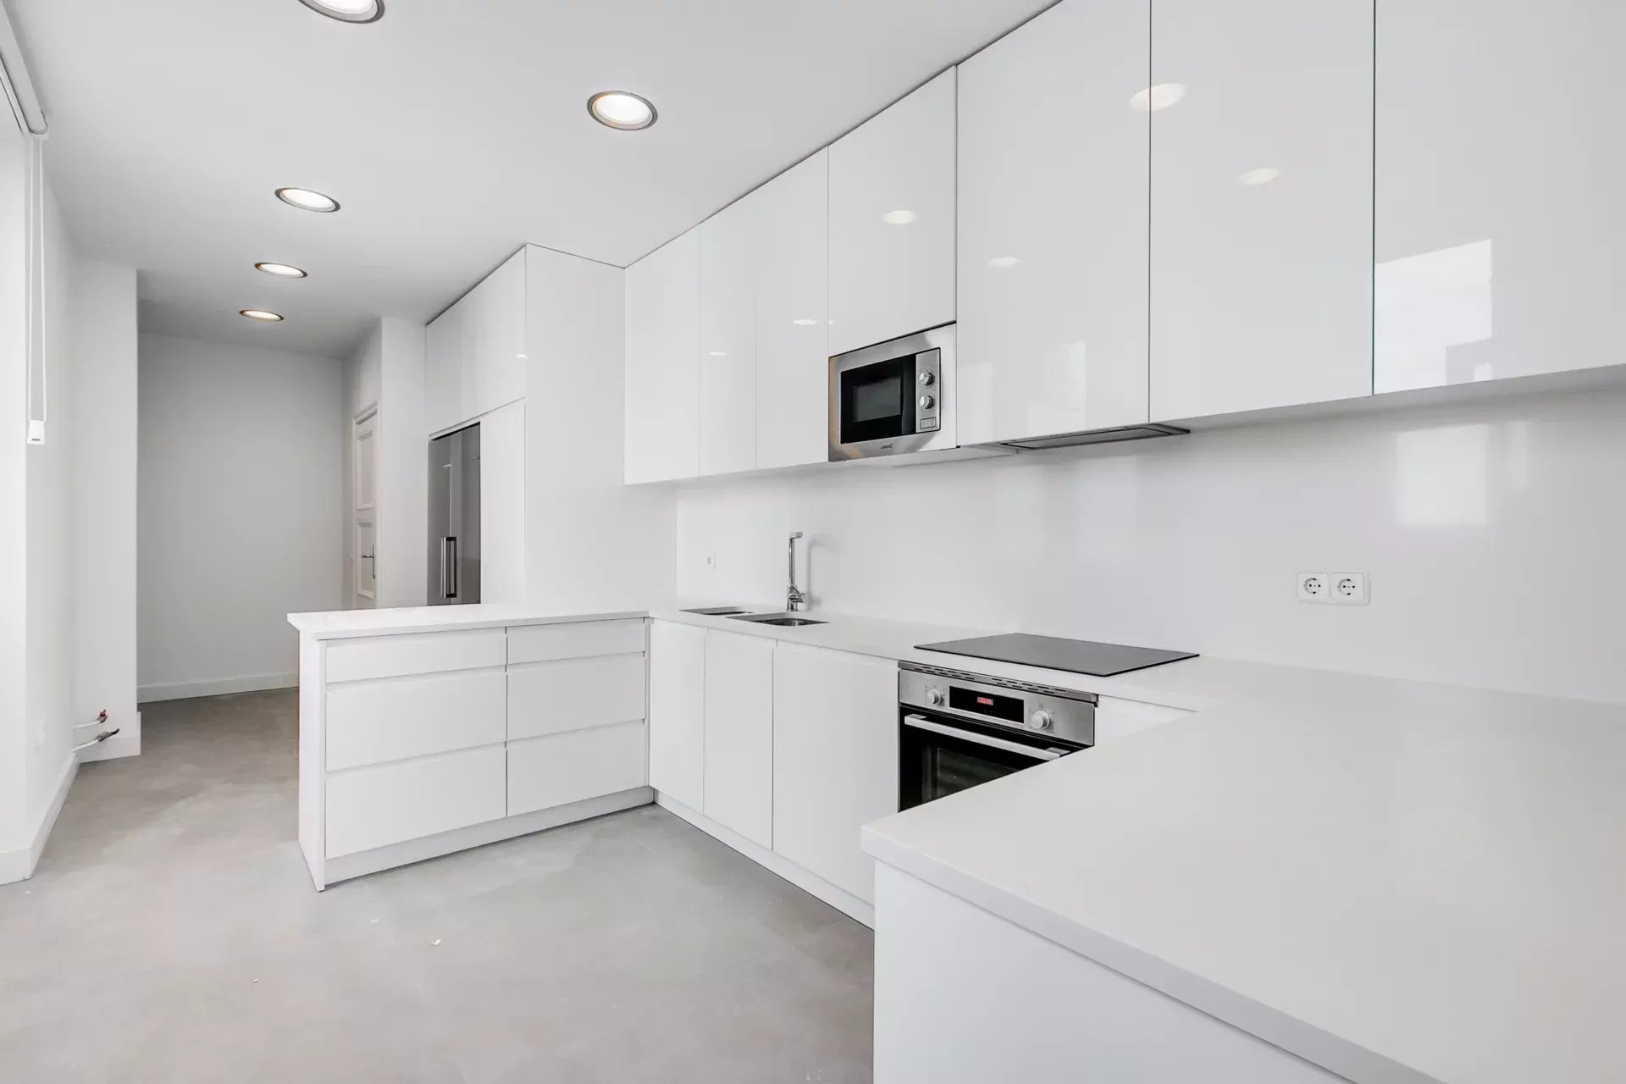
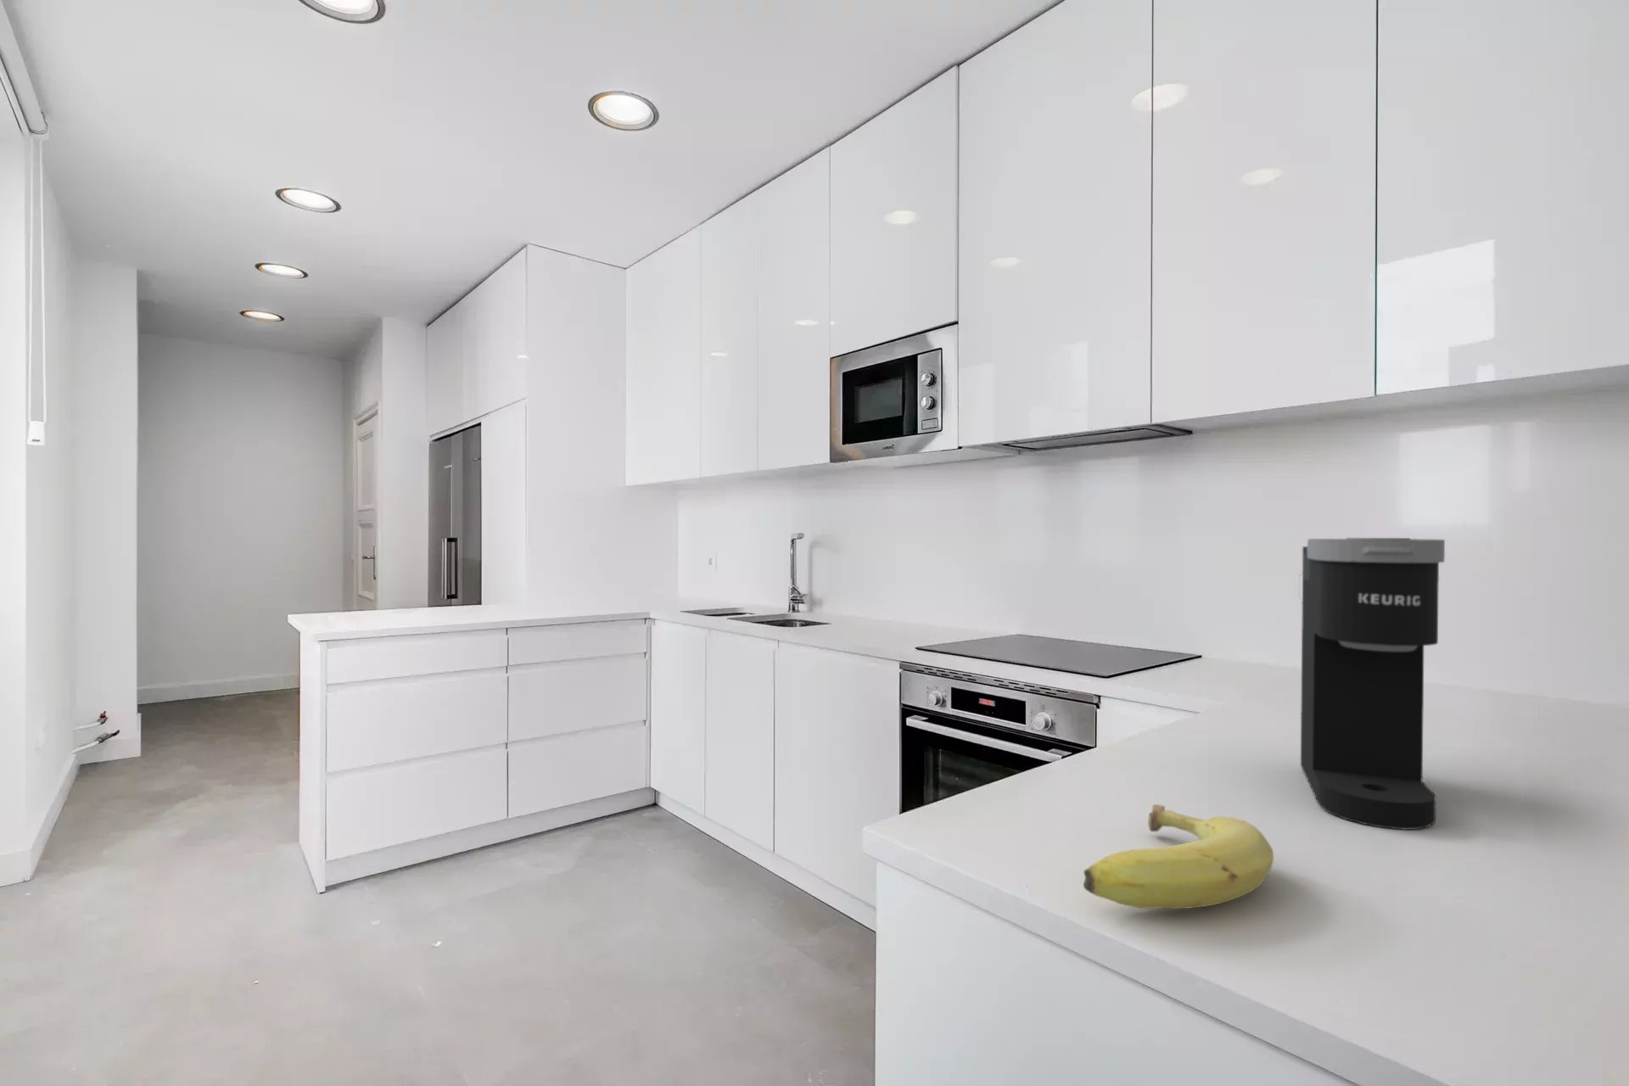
+ coffee maker [1299,537,1446,830]
+ fruit [1082,804,1274,909]
